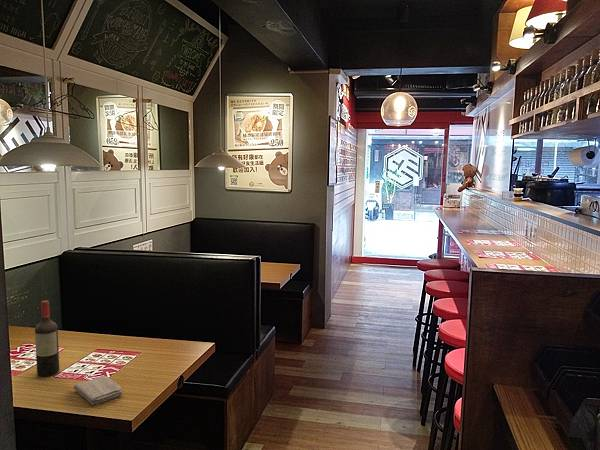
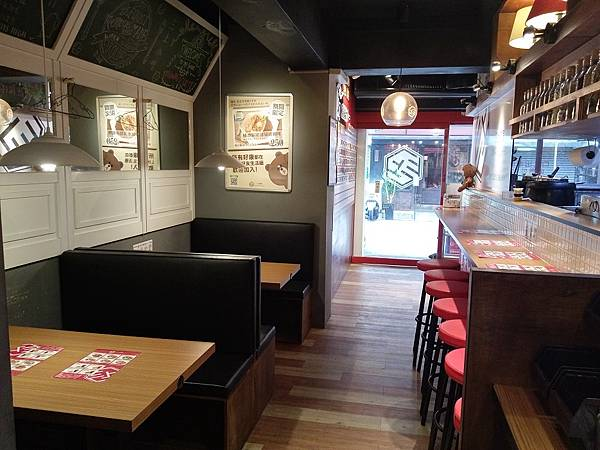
- washcloth [73,375,124,406]
- wine bottle [34,299,60,377]
